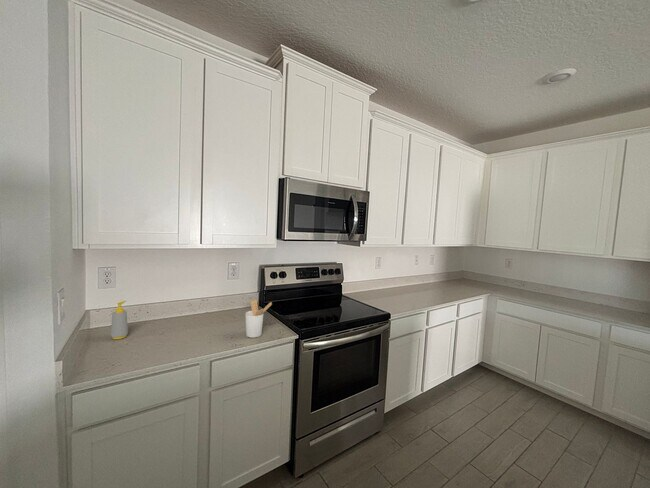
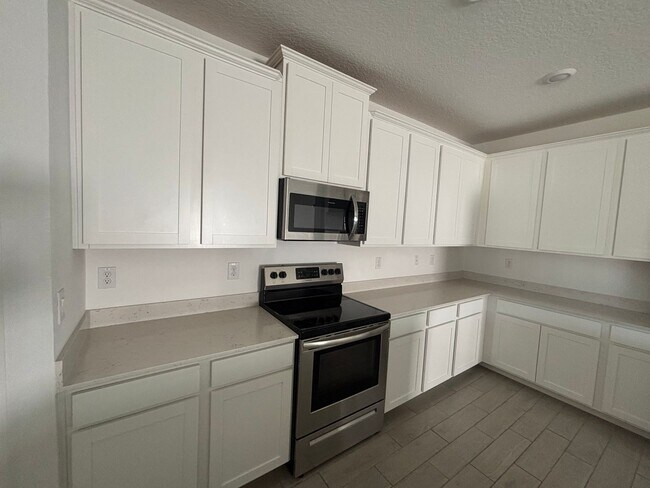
- soap bottle [110,300,129,340]
- utensil holder [244,299,273,339]
